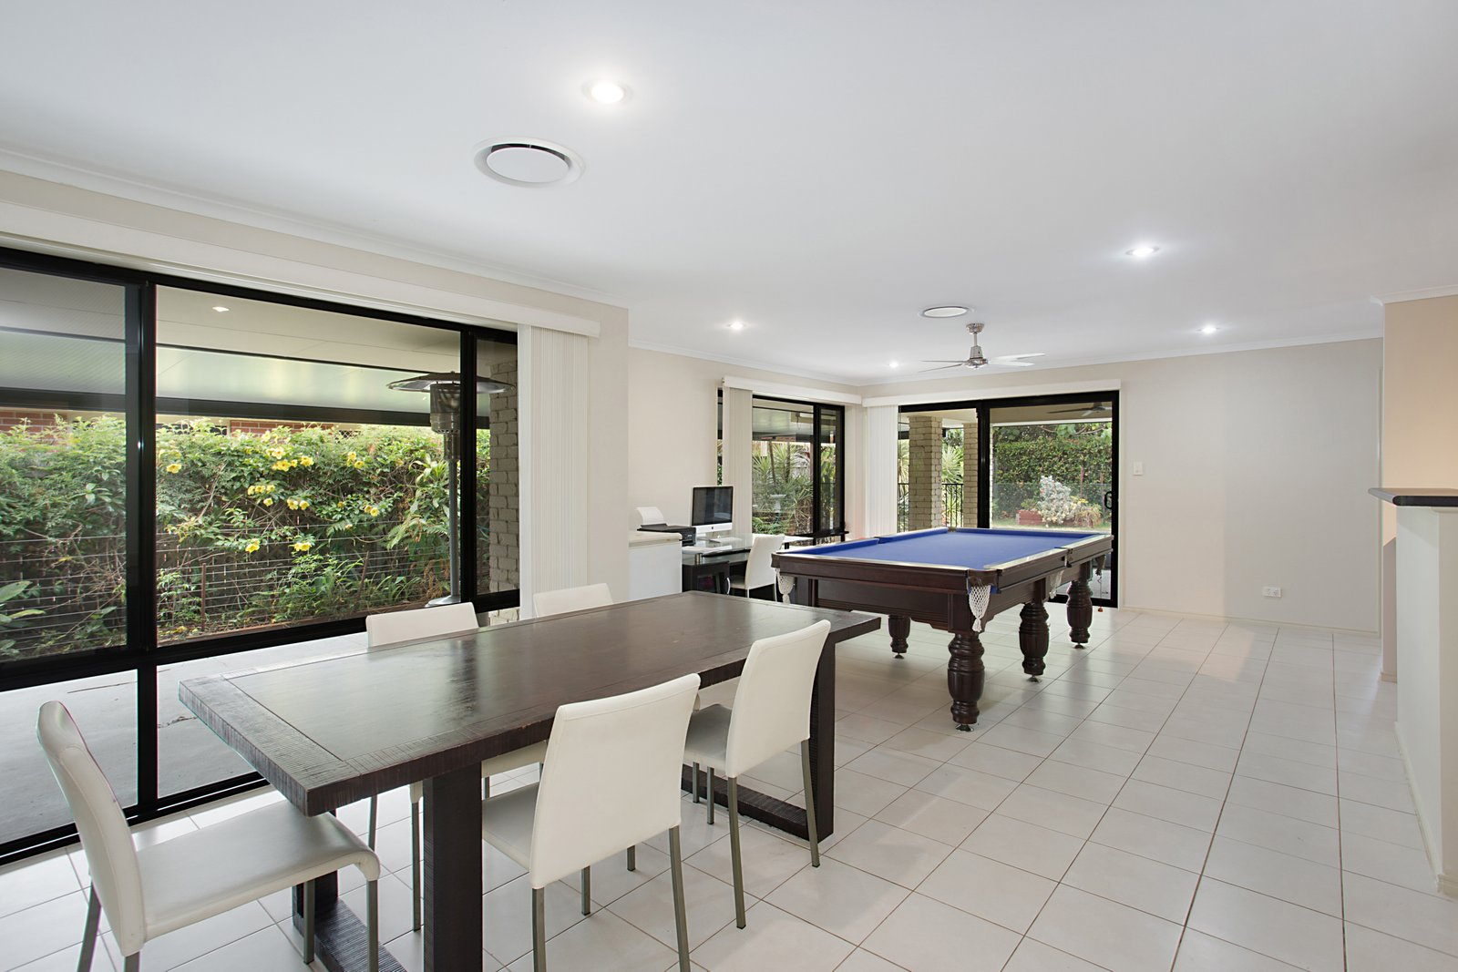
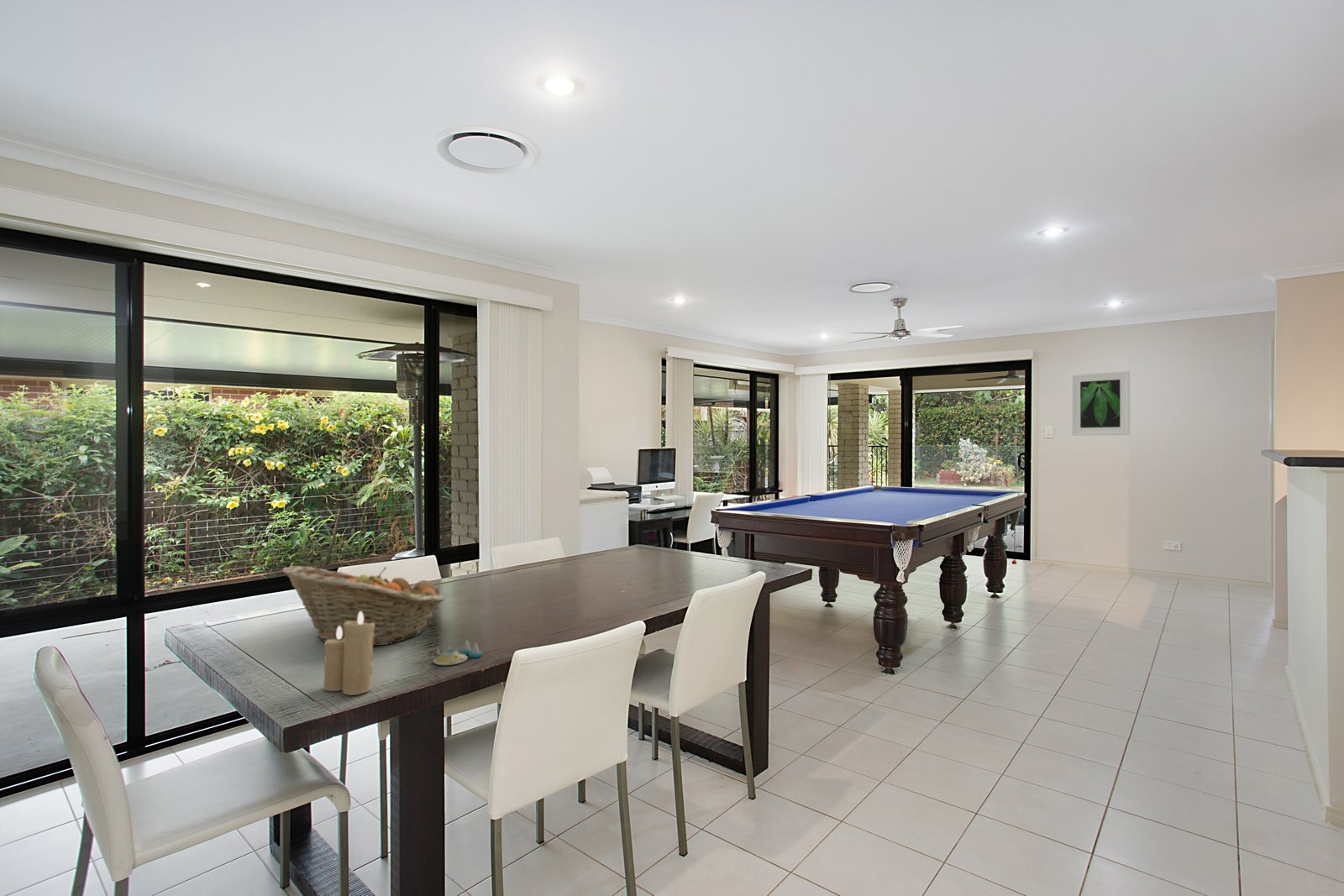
+ candle [323,611,375,696]
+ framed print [1070,370,1131,437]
+ salt and pepper shaker set [433,639,483,666]
+ fruit basket [281,565,445,647]
